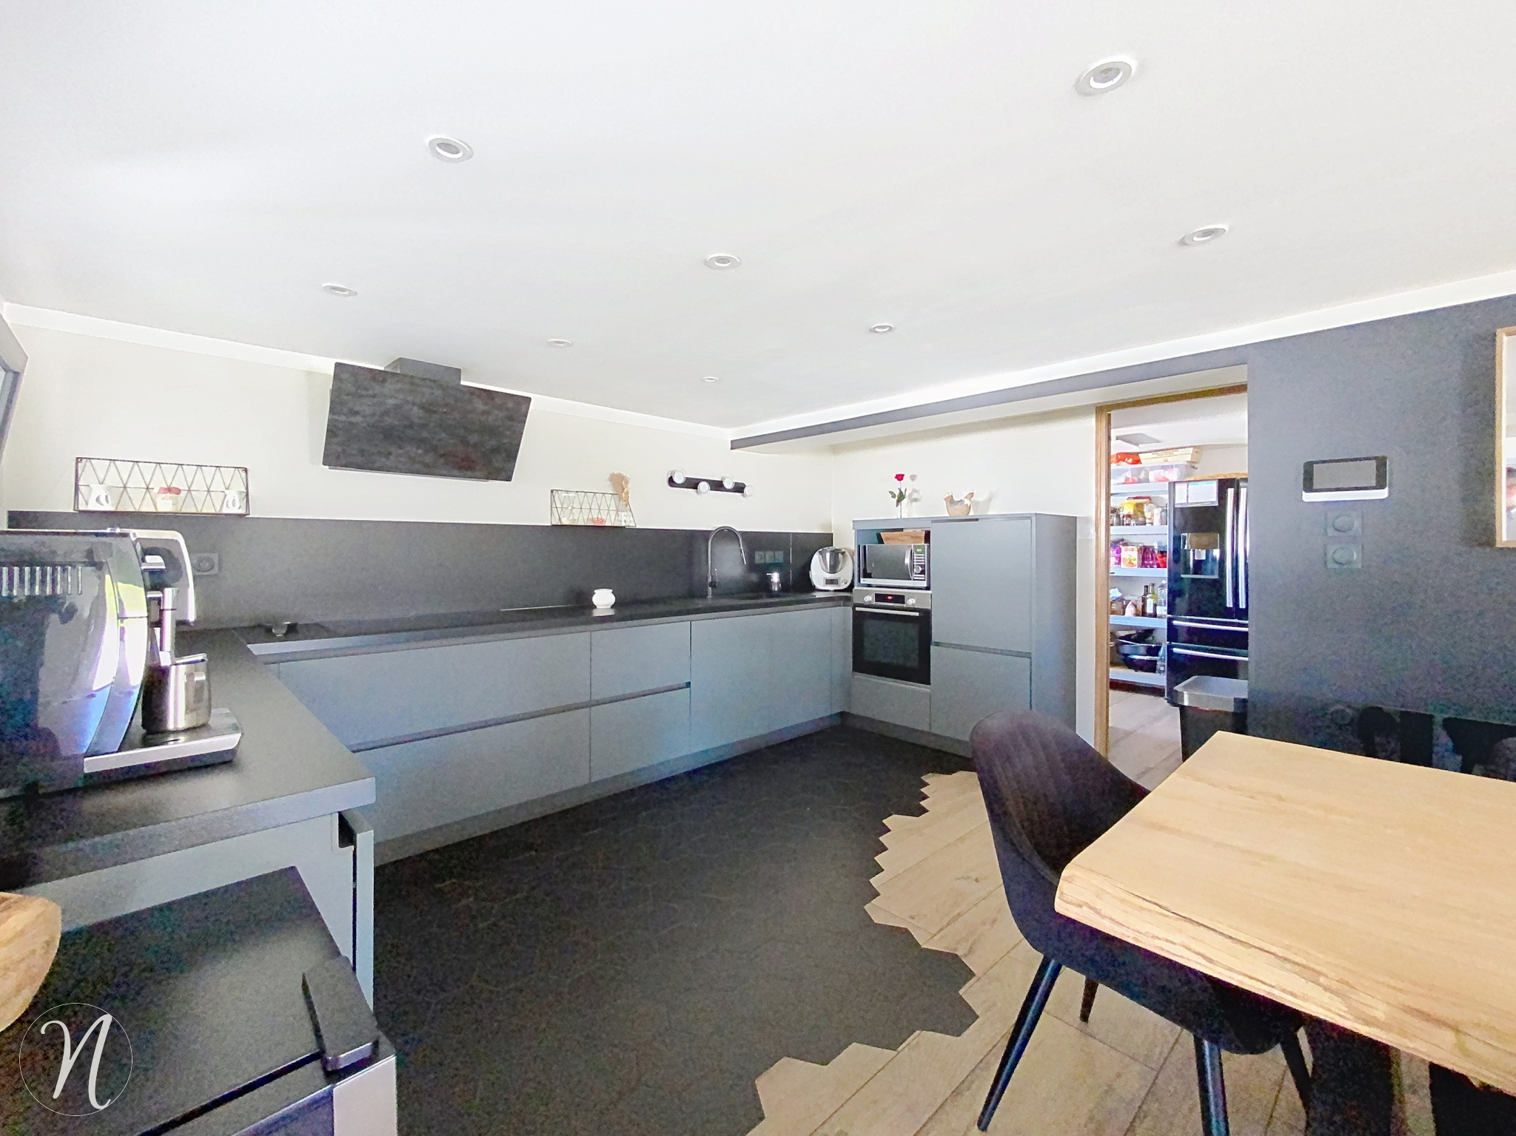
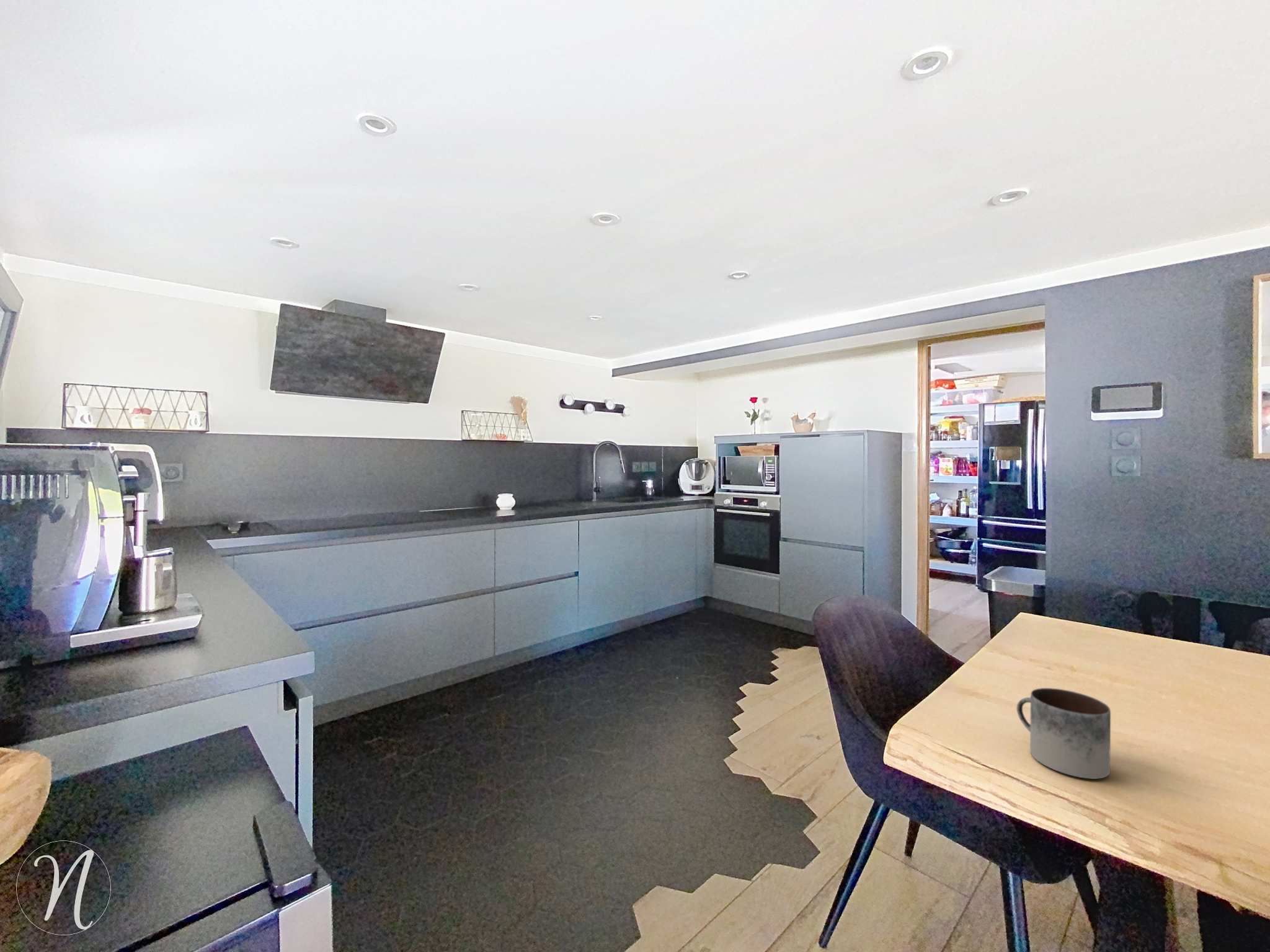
+ mug [1016,687,1111,780]
